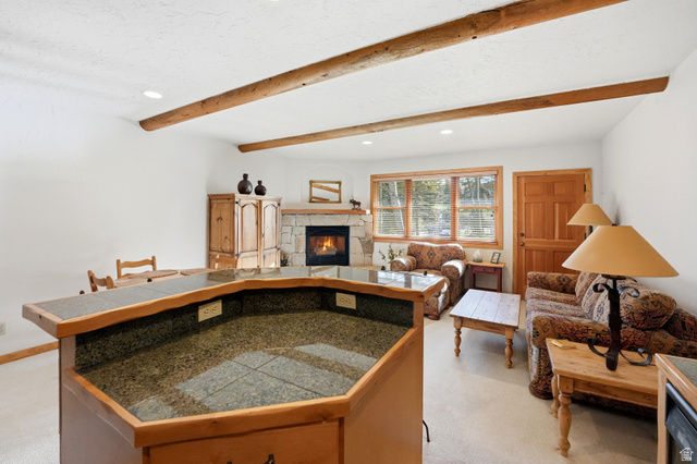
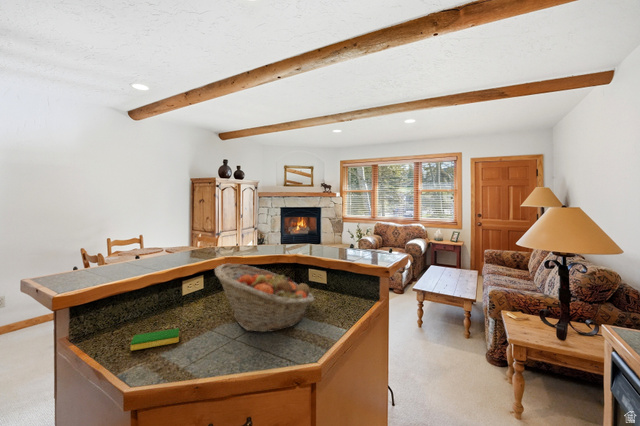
+ dish sponge [130,327,180,351]
+ fruit basket [213,263,316,333]
